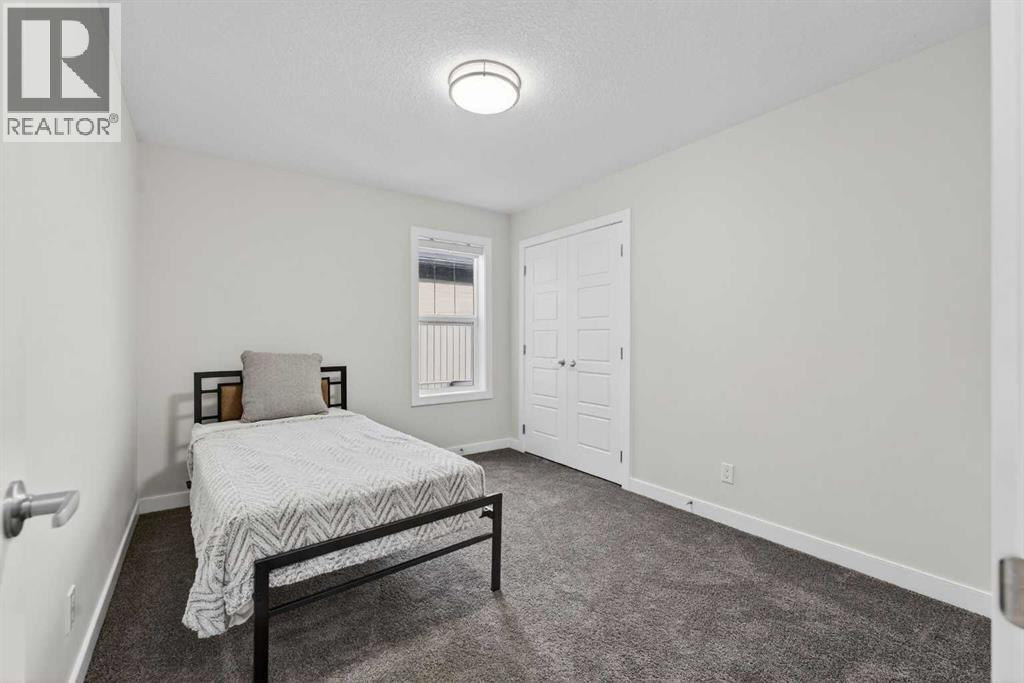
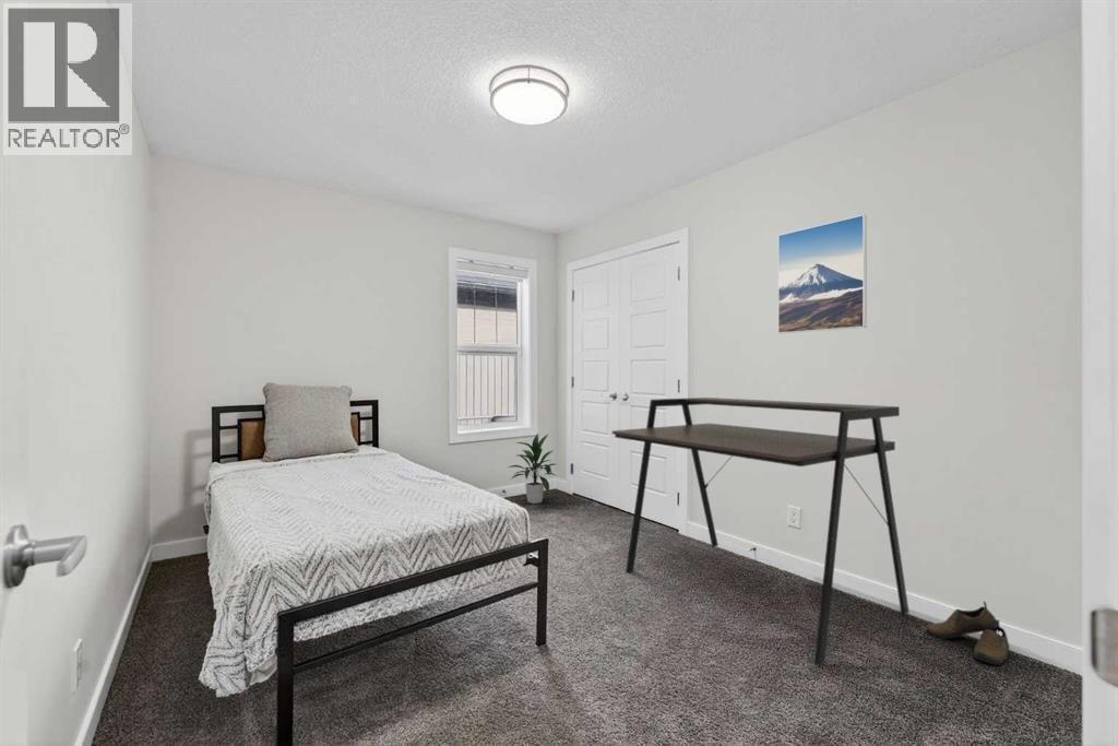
+ shoe [927,601,1010,666]
+ indoor plant [507,433,559,505]
+ desk [611,396,911,666]
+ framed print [777,214,868,334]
